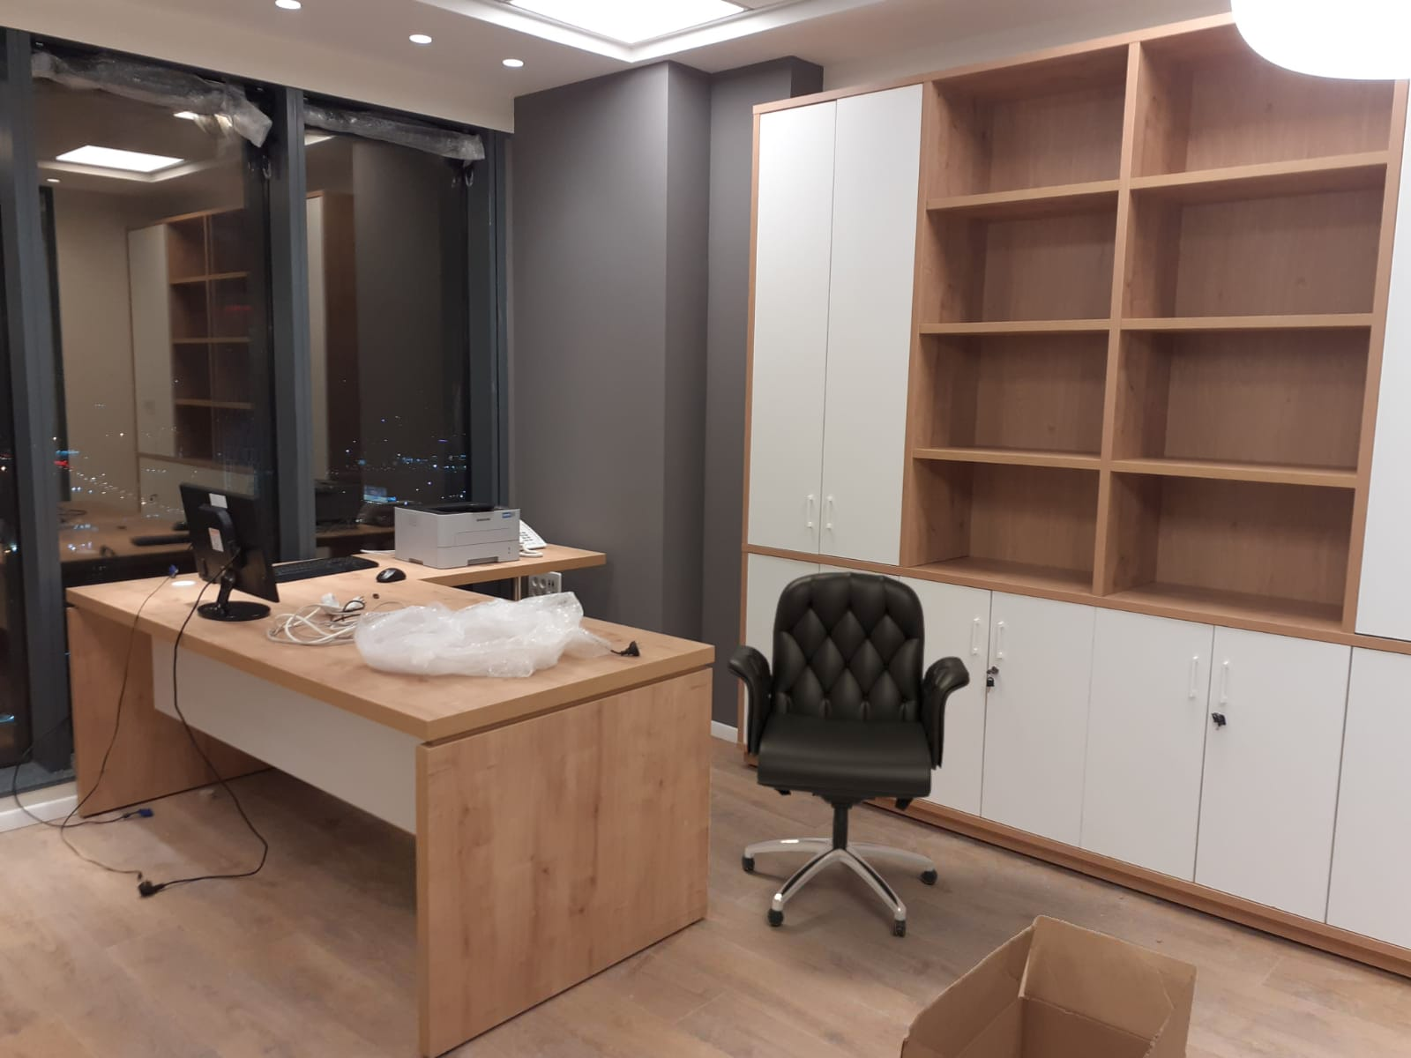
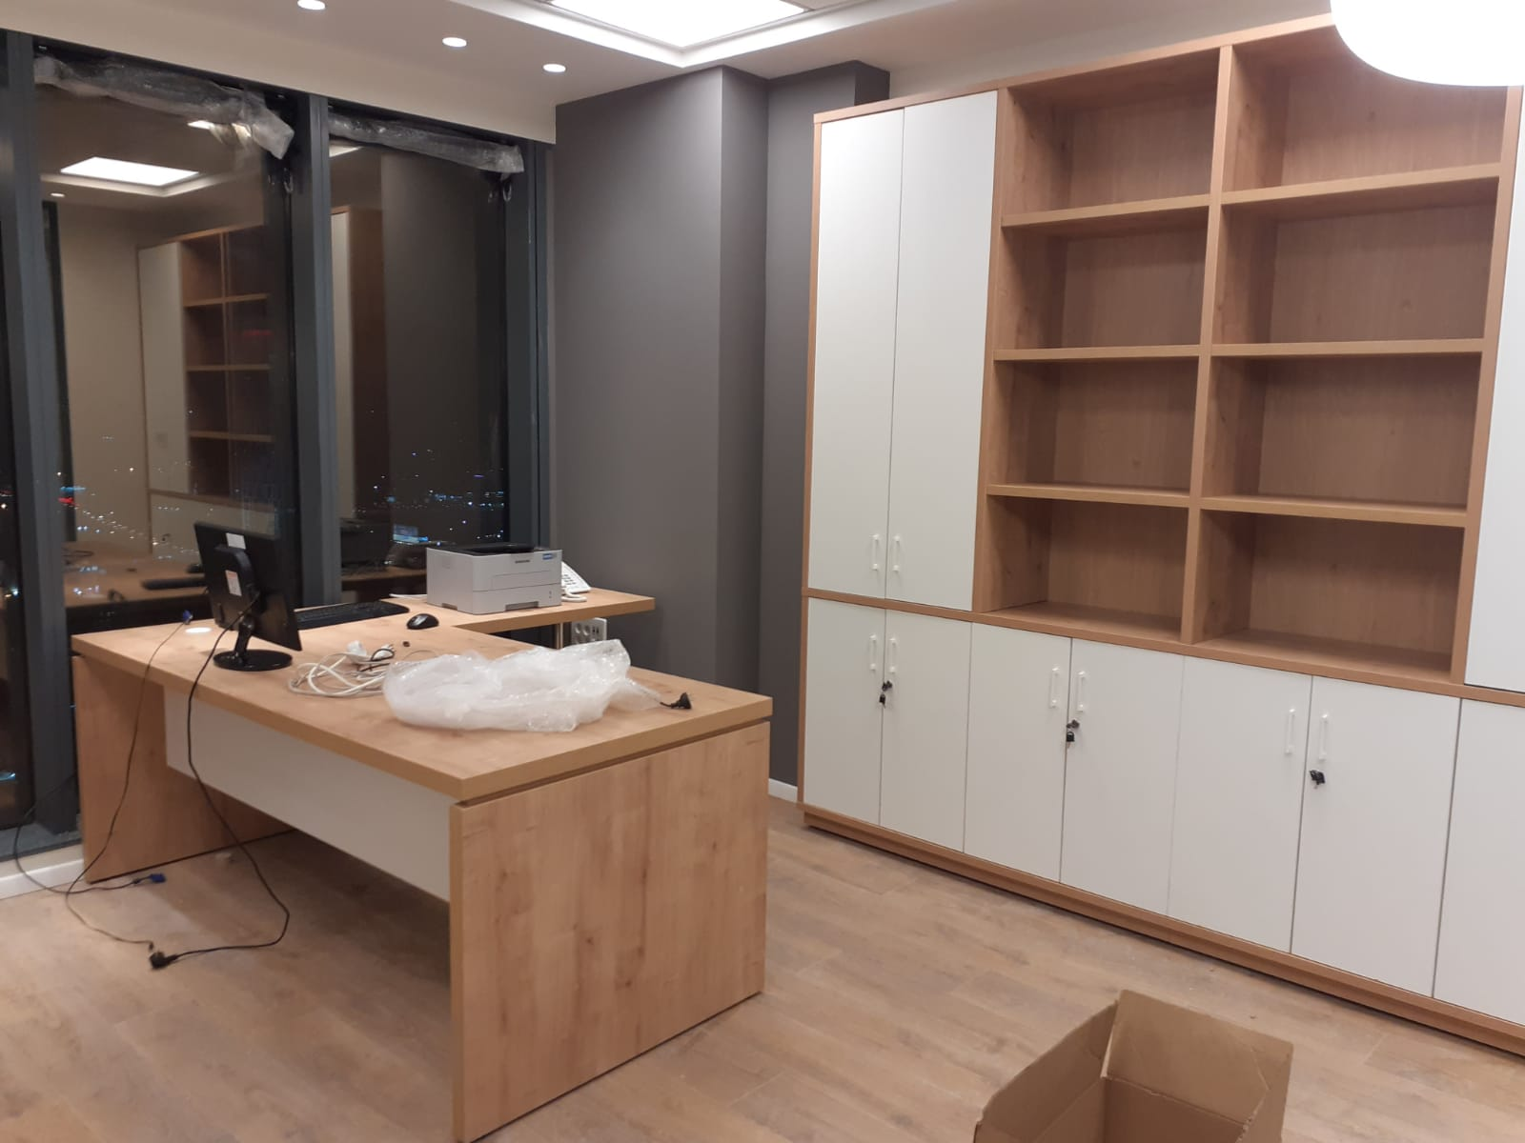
- office chair [725,570,971,937]
